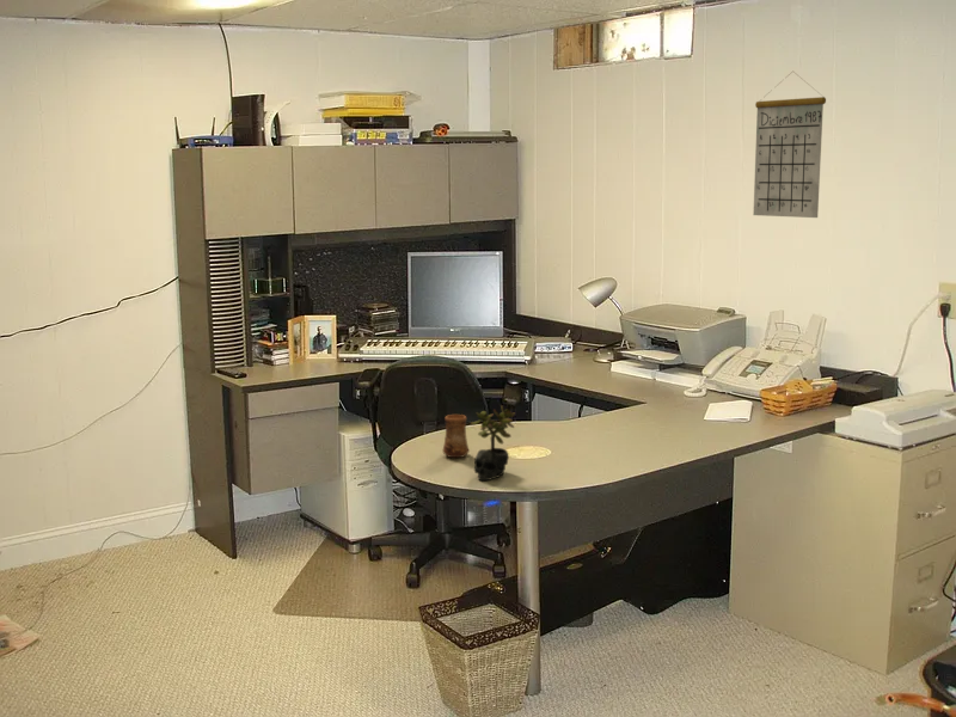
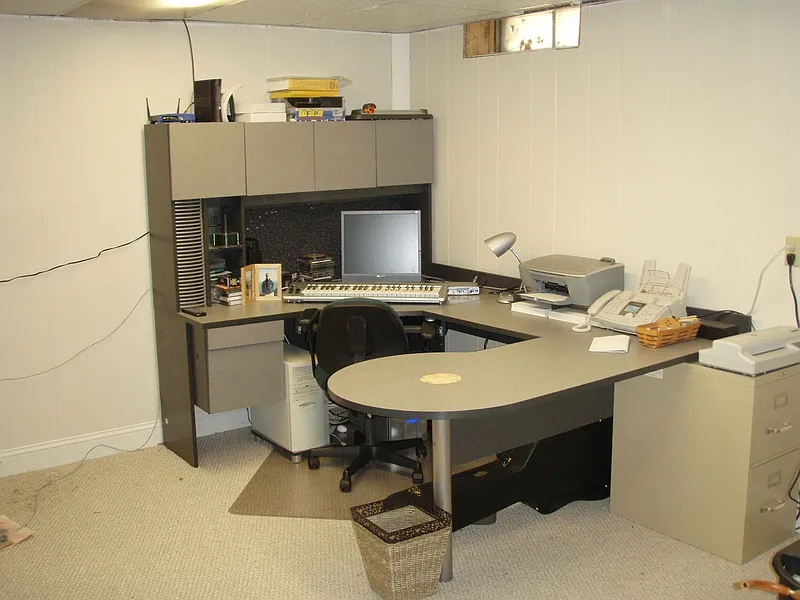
- calendar [752,71,827,219]
- cup [441,413,470,459]
- succulent plant [470,404,516,482]
